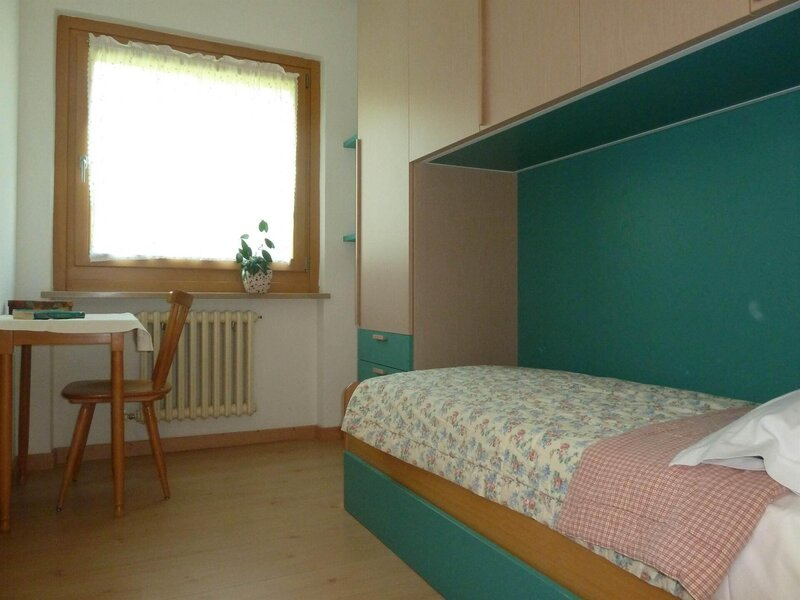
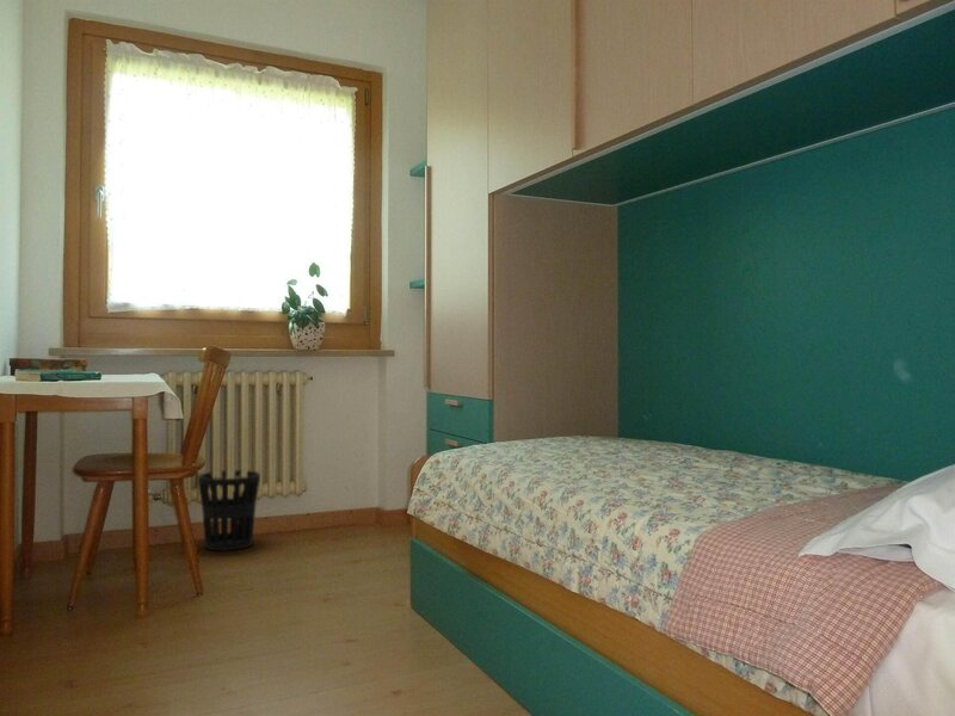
+ wastebasket [197,469,261,553]
